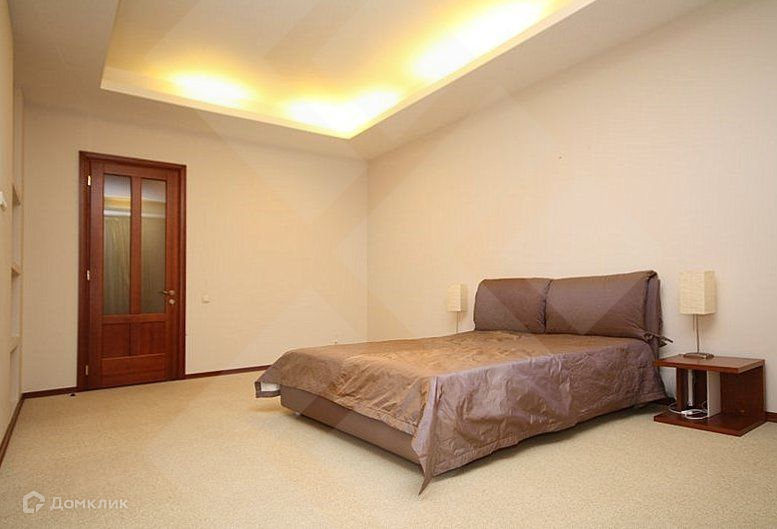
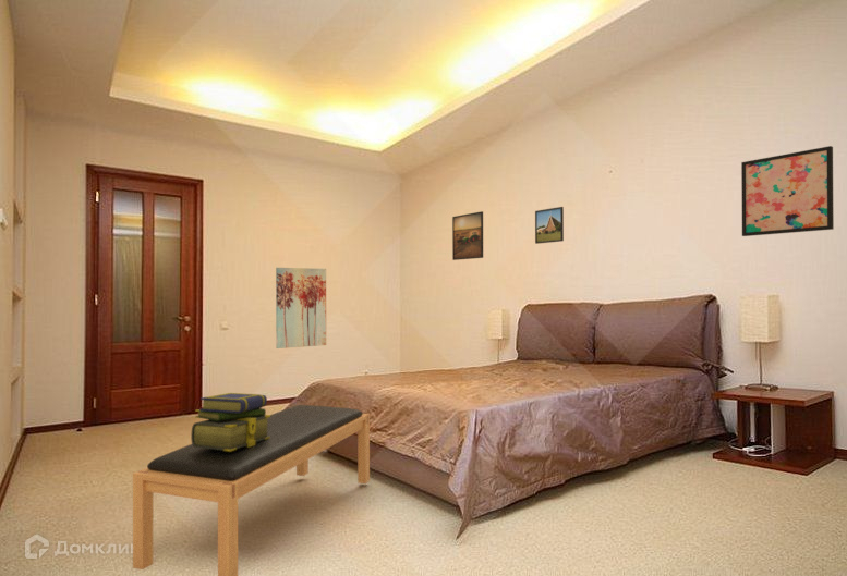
+ wall art [740,145,835,237]
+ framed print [534,206,565,245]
+ wall art [275,267,327,350]
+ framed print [451,210,484,261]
+ stack of books [190,392,270,452]
+ bench [132,404,371,576]
